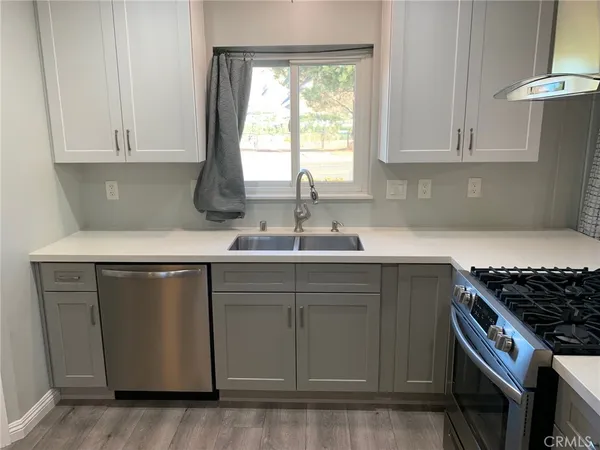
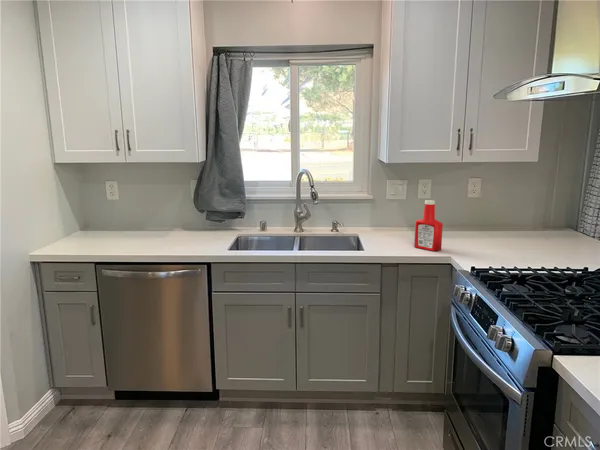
+ soap bottle [413,199,444,252]
